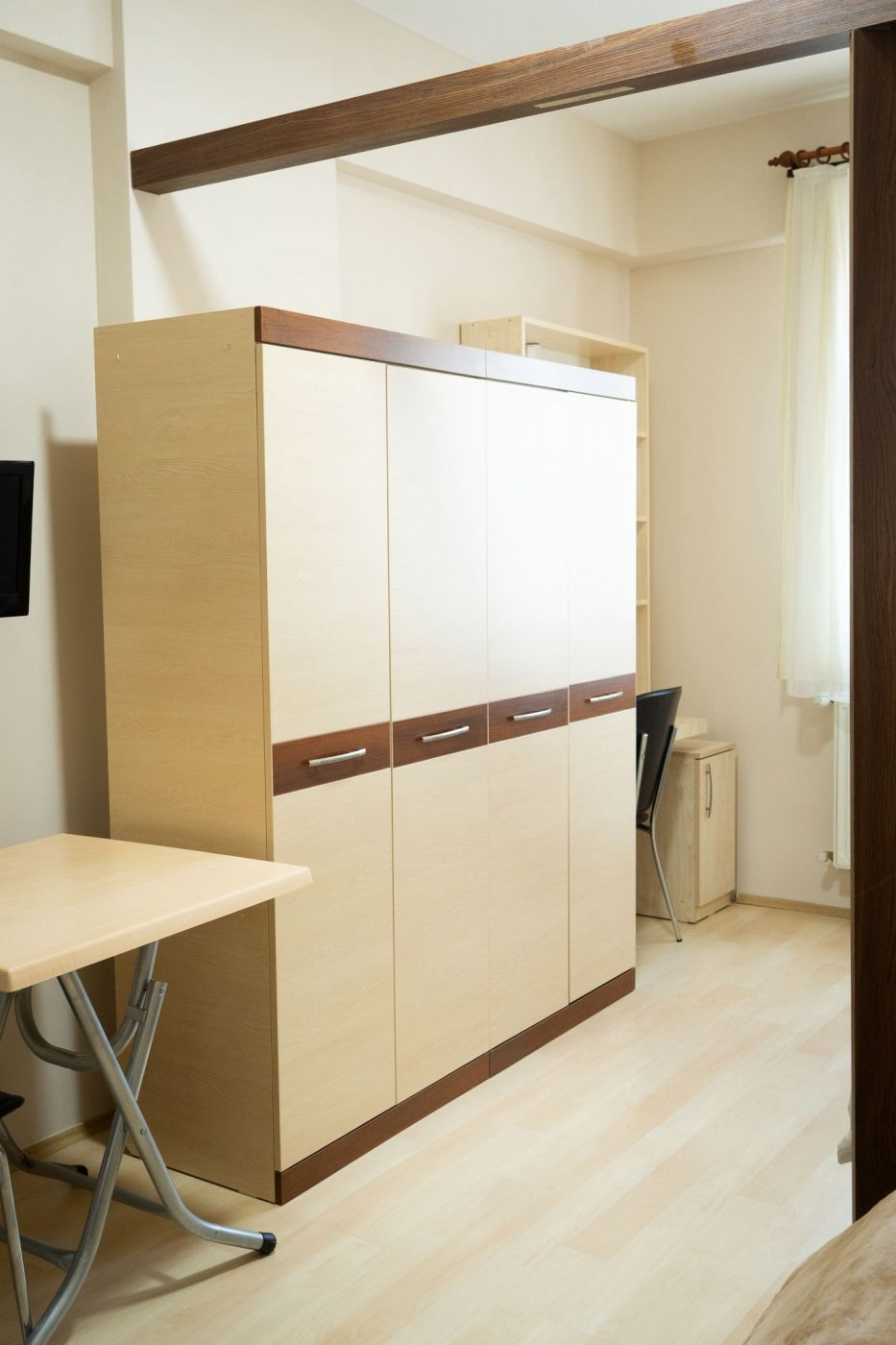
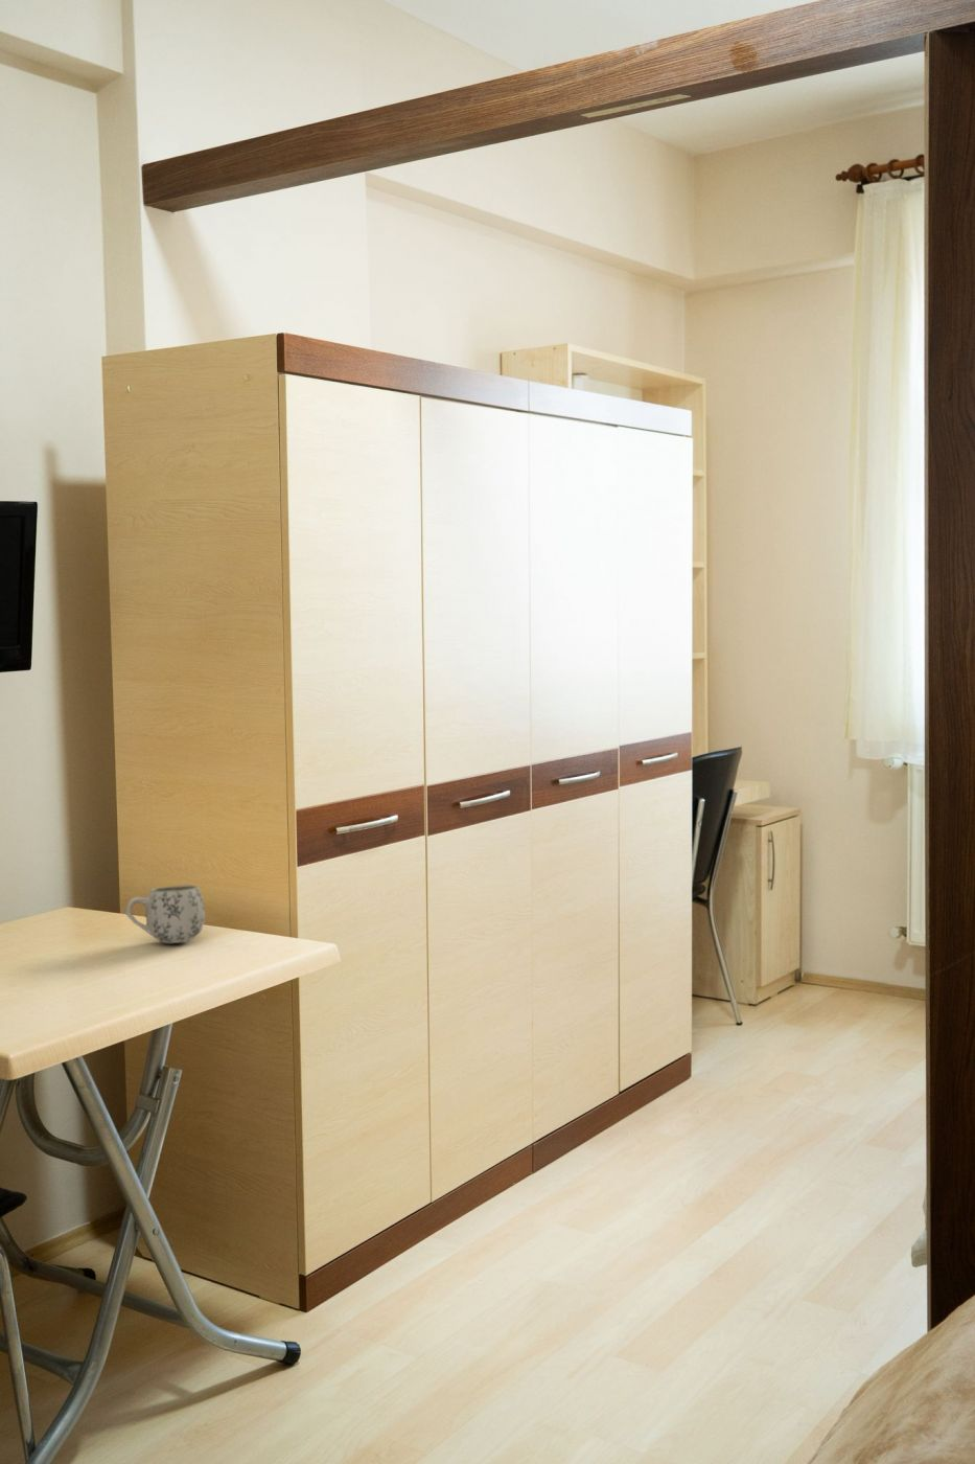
+ mug [124,884,206,945]
